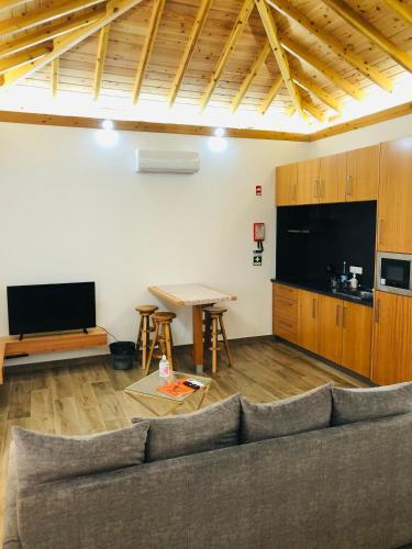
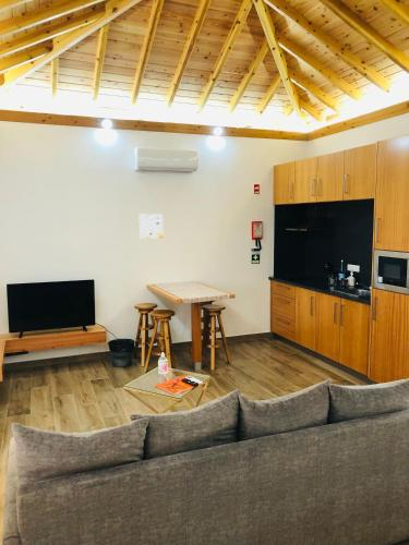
+ wall art [137,213,164,239]
